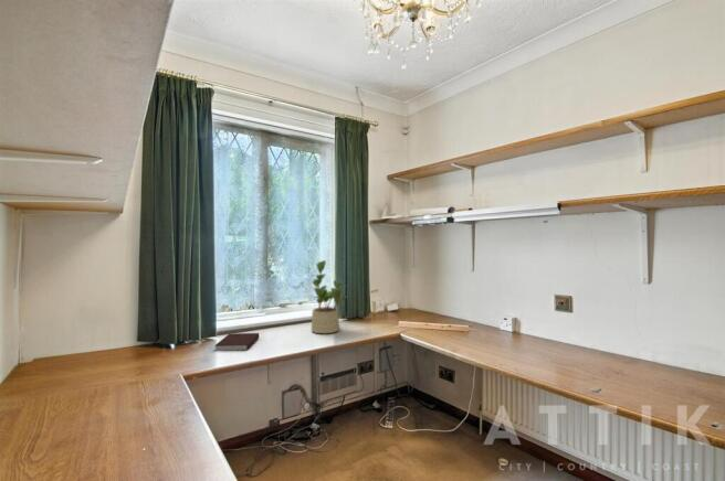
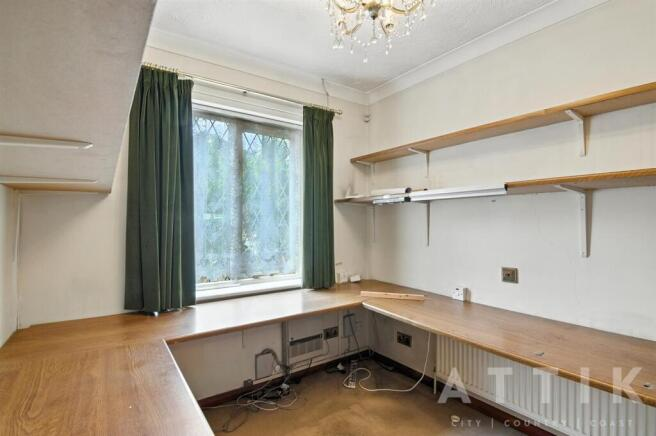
- notebook [213,332,260,352]
- potted plant [311,259,349,334]
